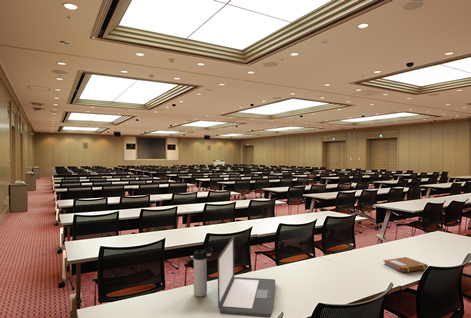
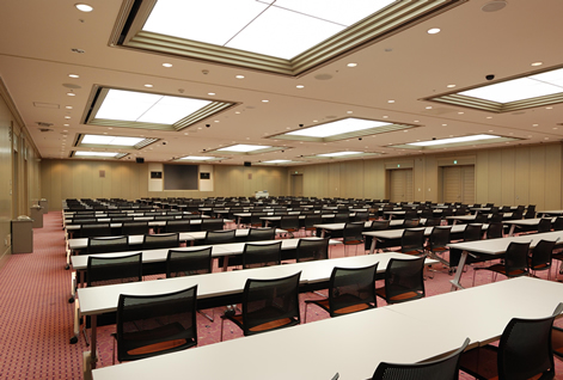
- laptop [217,236,276,318]
- thermos bottle [193,247,214,298]
- notebook [382,256,429,274]
